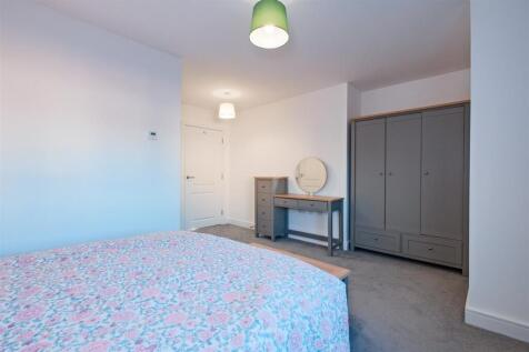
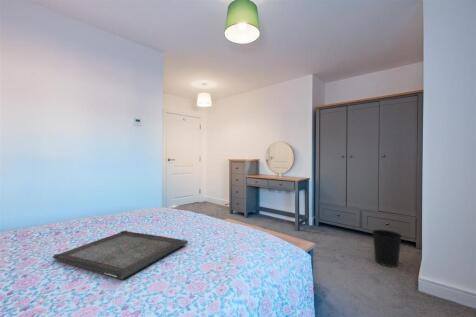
+ wastebasket [371,229,403,268]
+ serving tray [52,230,189,281]
